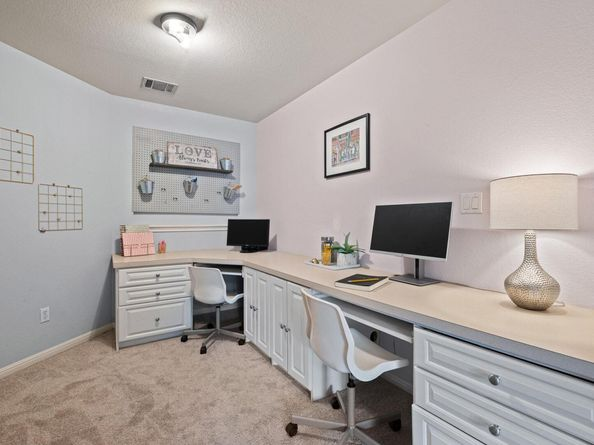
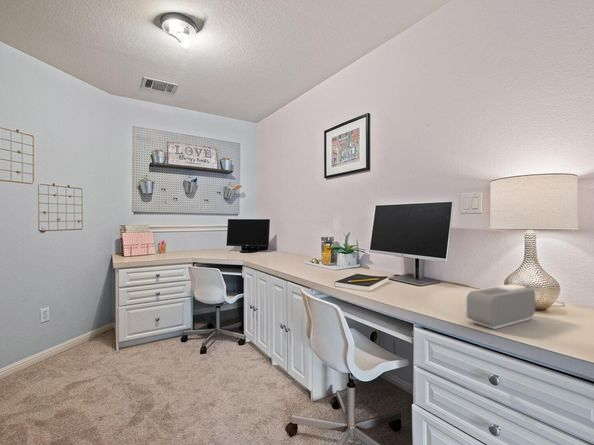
+ alarm clock [464,283,536,330]
